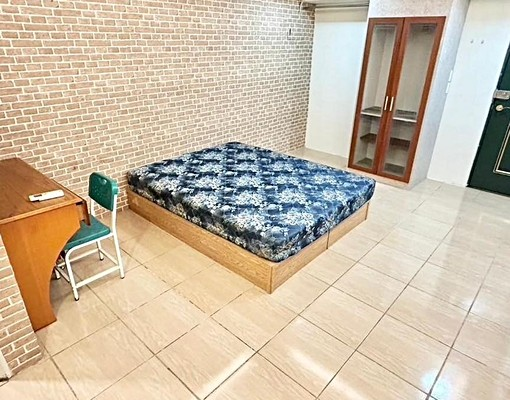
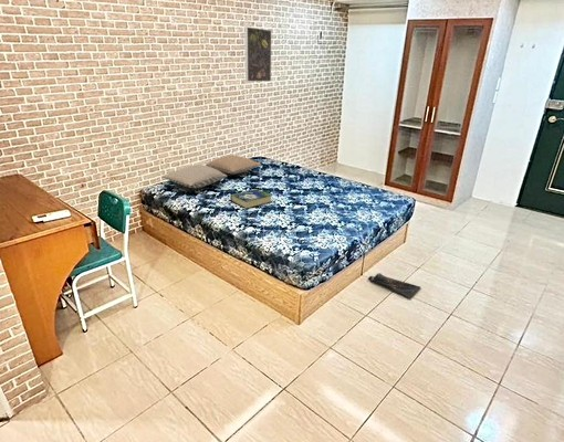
+ pillow [160,164,228,189]
+ book [229,188,273,210]
+ pillow [205,155,262,175]
+ bag [367,272,421,299]
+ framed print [244,25,272,83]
